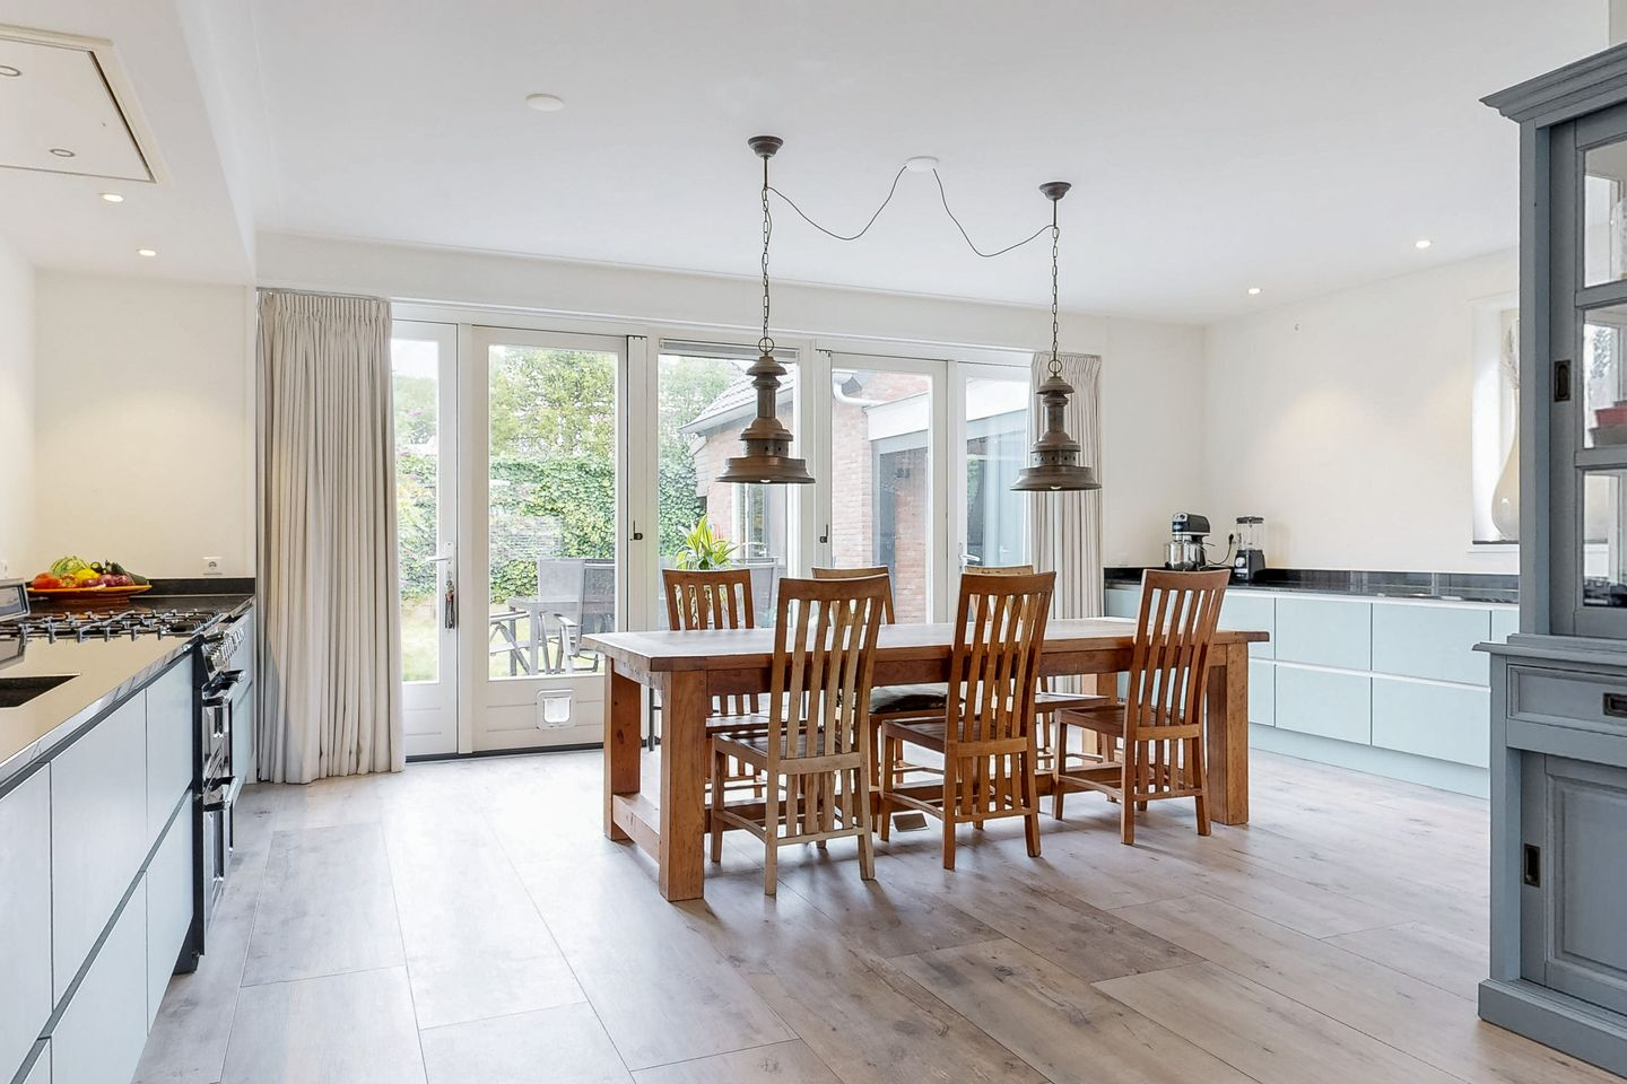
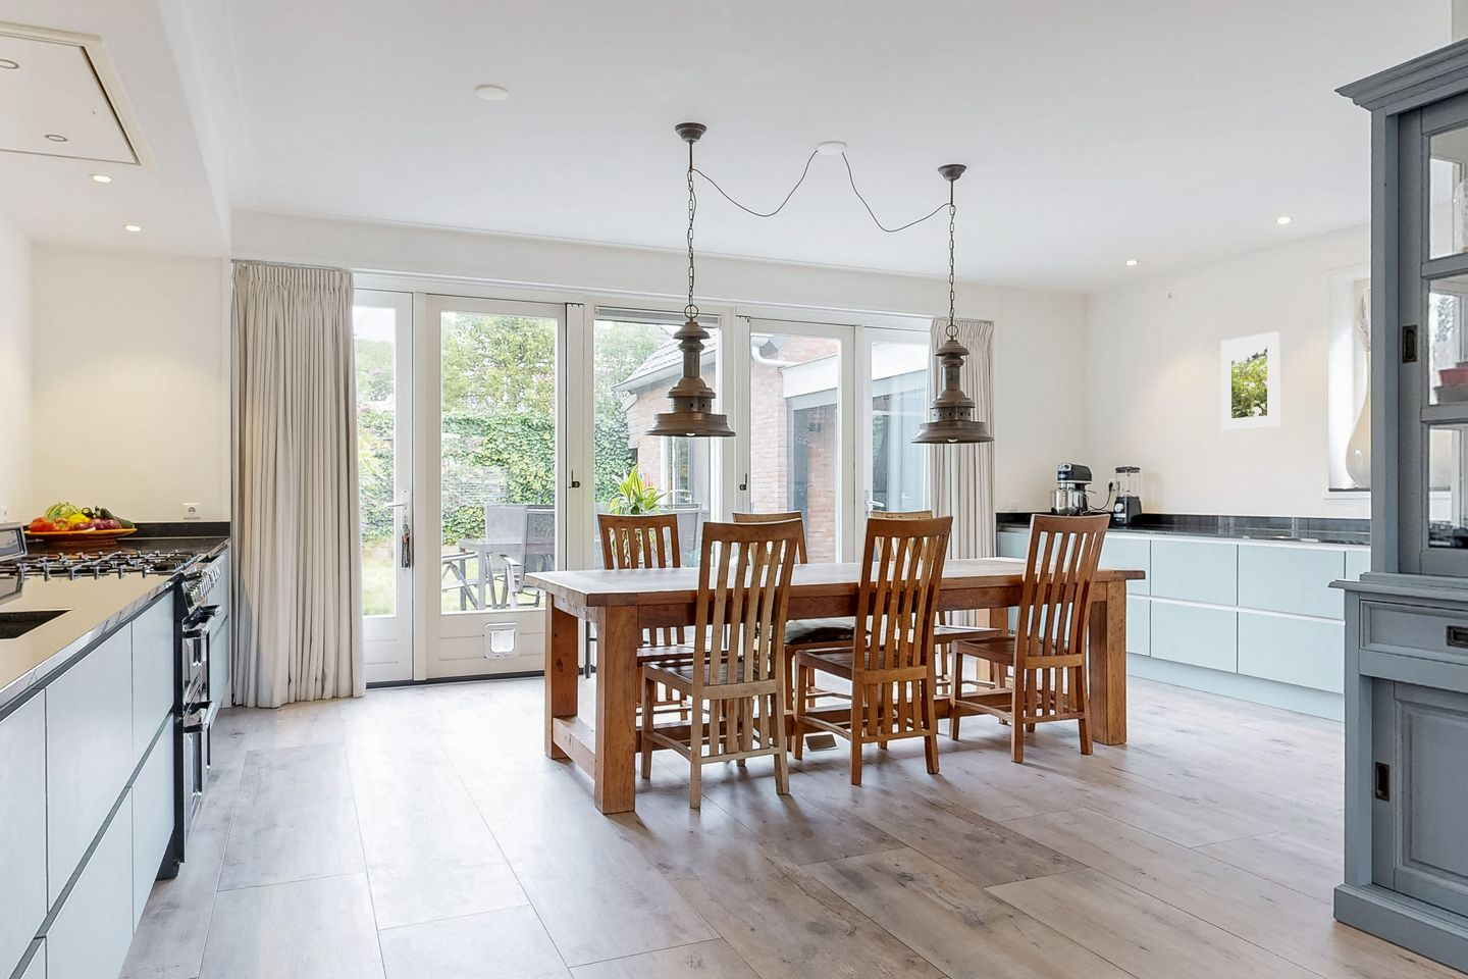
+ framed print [1220,330,1280,432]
